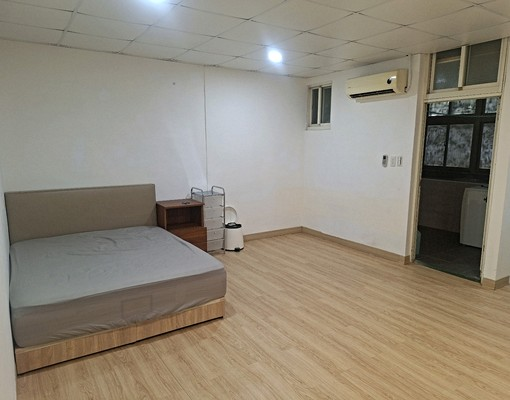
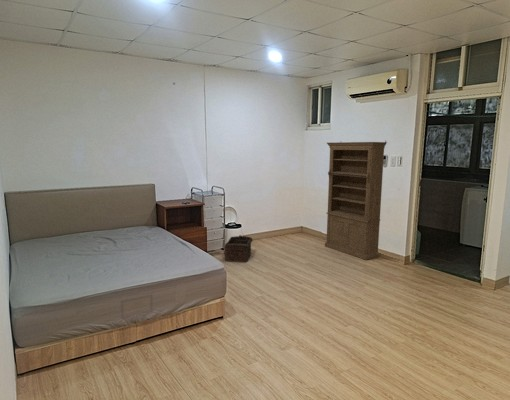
+ basket [223,234,259,263]
+ bookcase [324,140,388,261]
